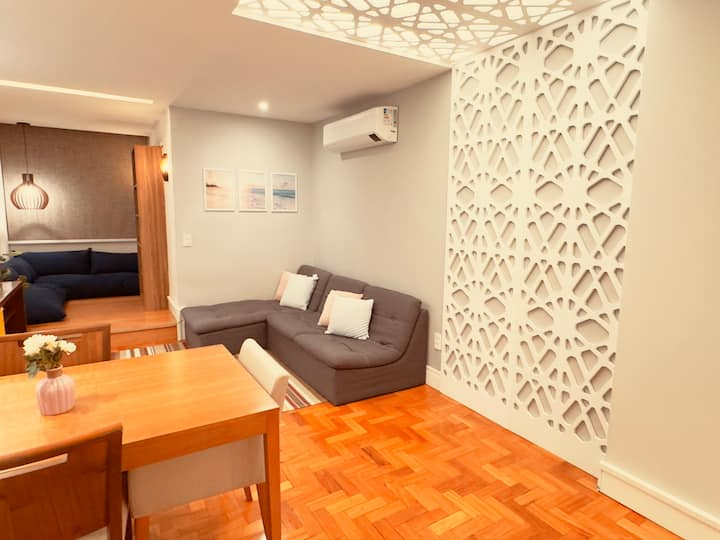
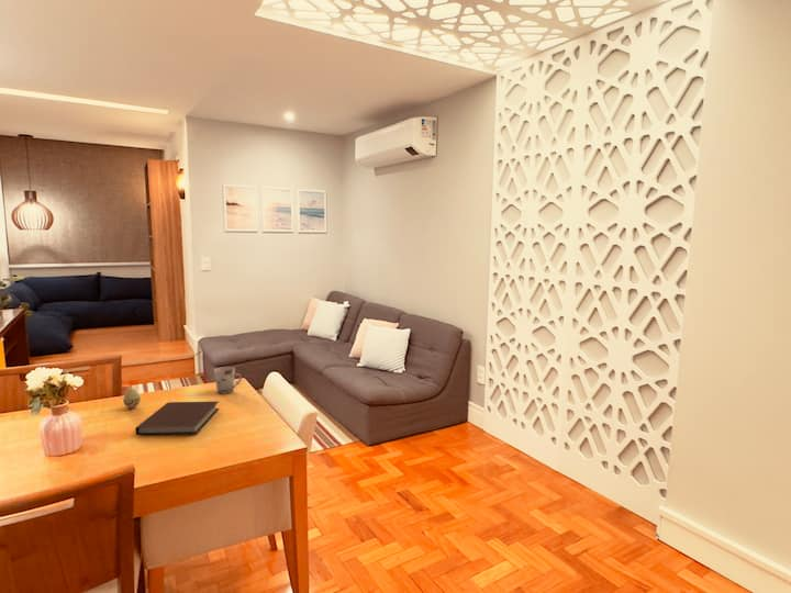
+ decorative egg [122,387,142,410]
+ notebook [134,401,220,436]
+ cup [213,366,243,394]
